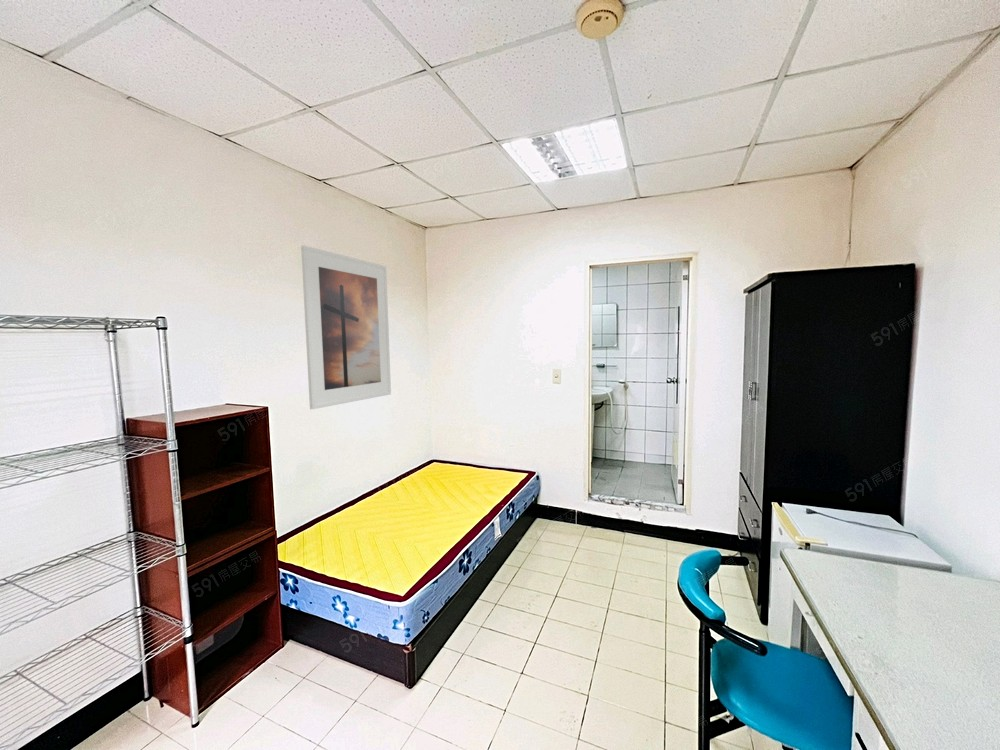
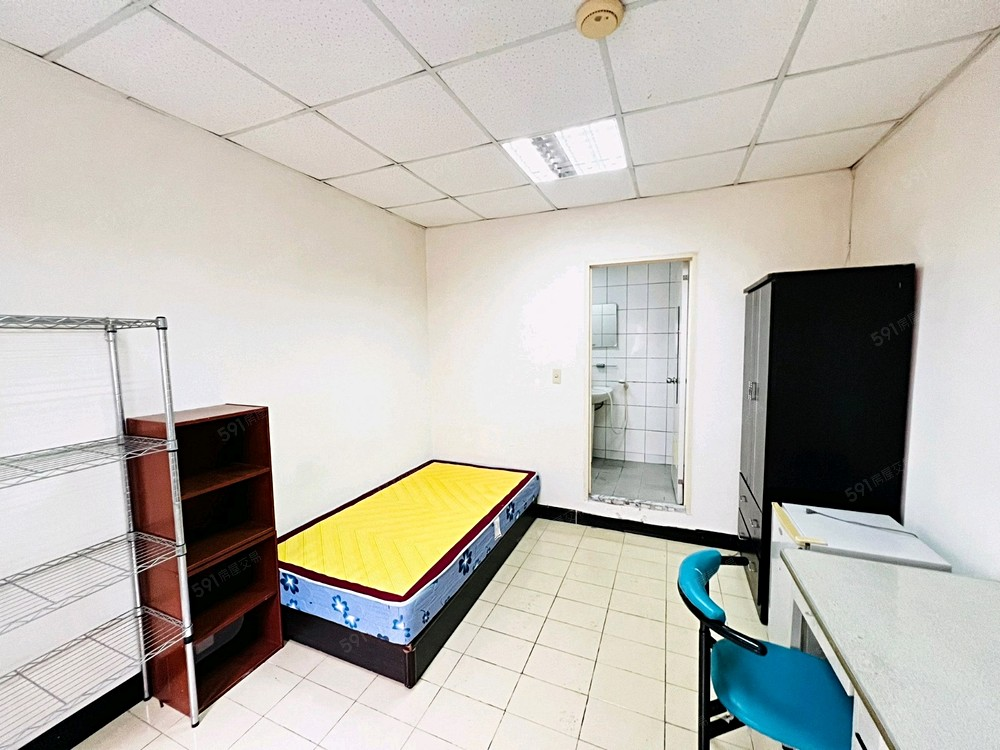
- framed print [300,244,392,410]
